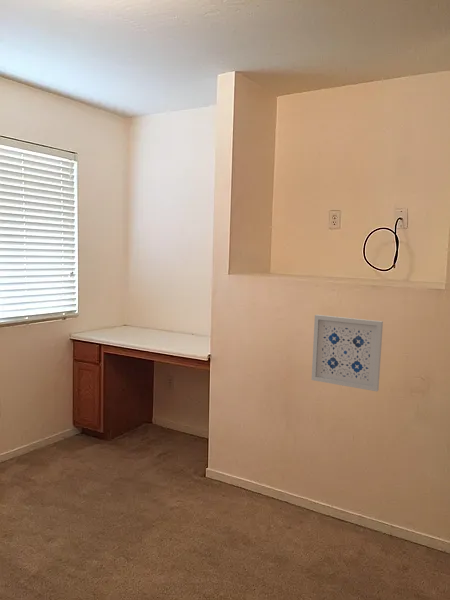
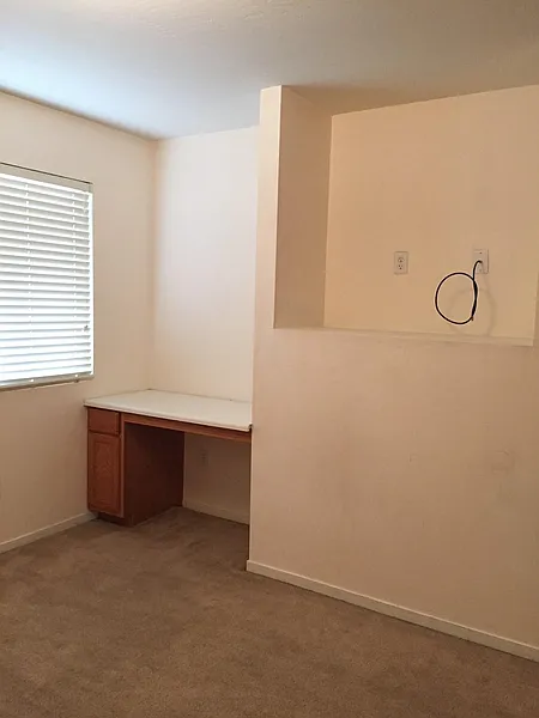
- wall art [311,314,384,392]
